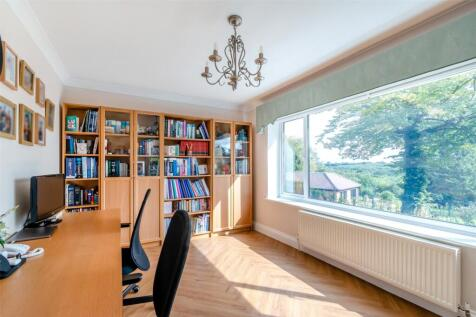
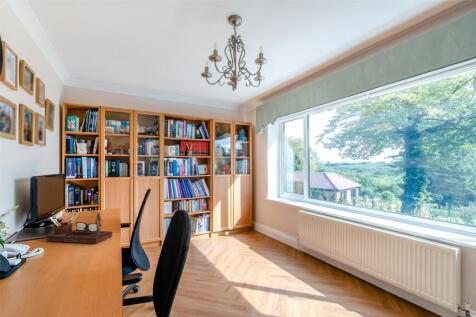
+ desk organizer [45,210,113,245]
